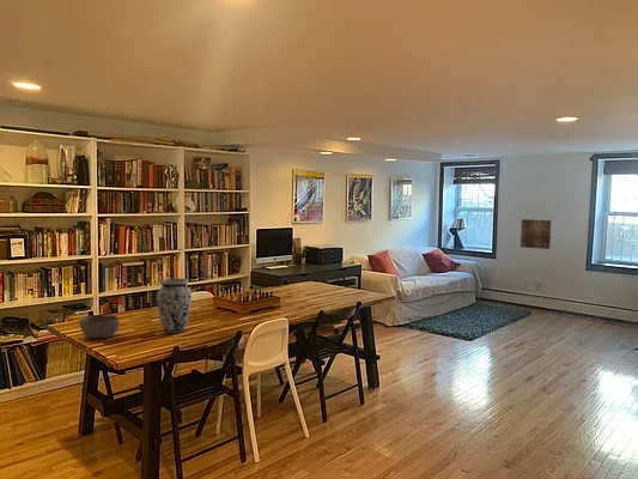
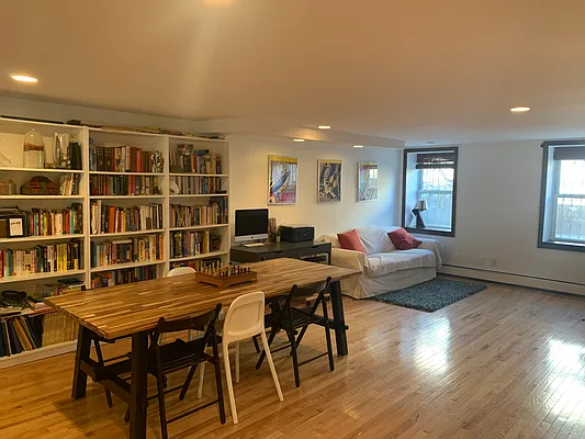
- wall art [519,218,553,250]
- bowl [79,314,121,340]
- vase [156,278,193,334]
